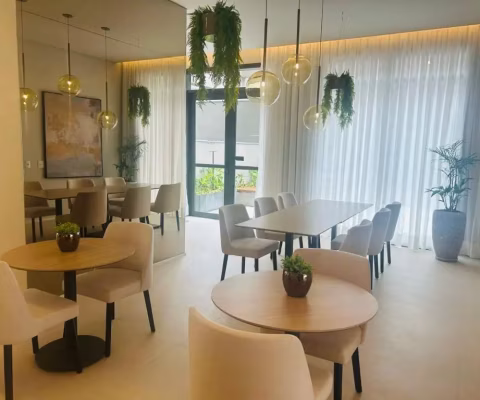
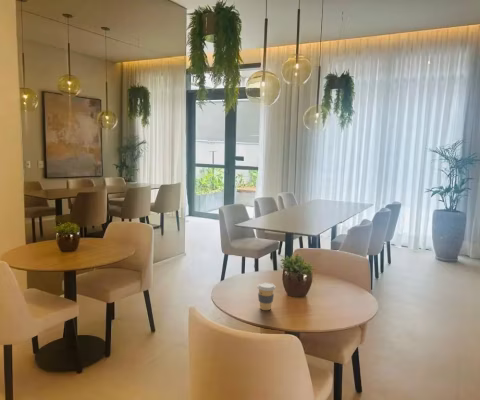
+ coffee cup [256,281,276,311]
